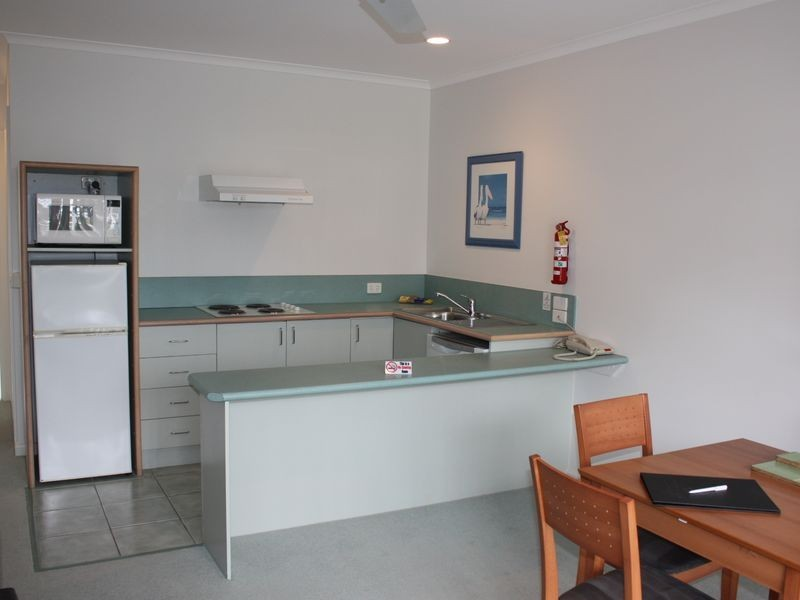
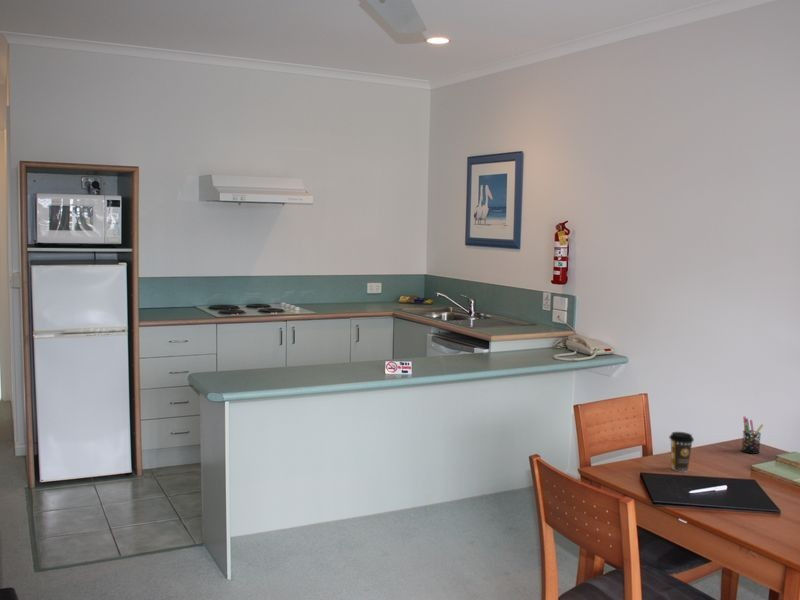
+ coffee cup [668,431,695,473]
+ pen holder [741,416,764,455]
